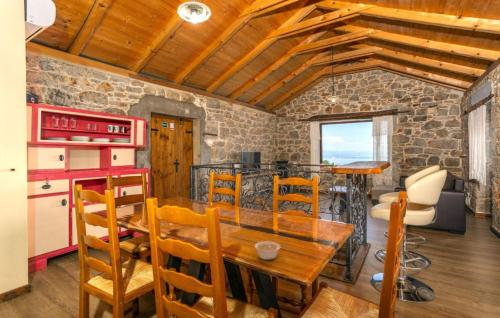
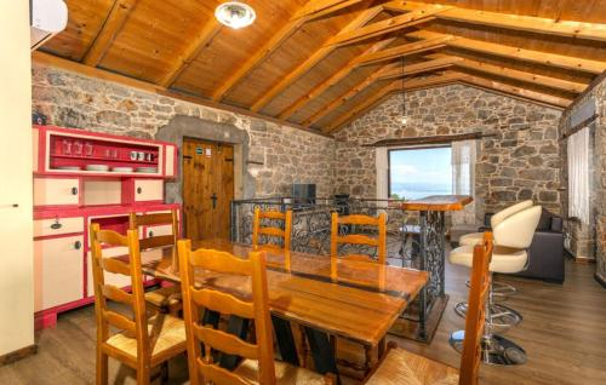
- legume [253,240,281,261]
